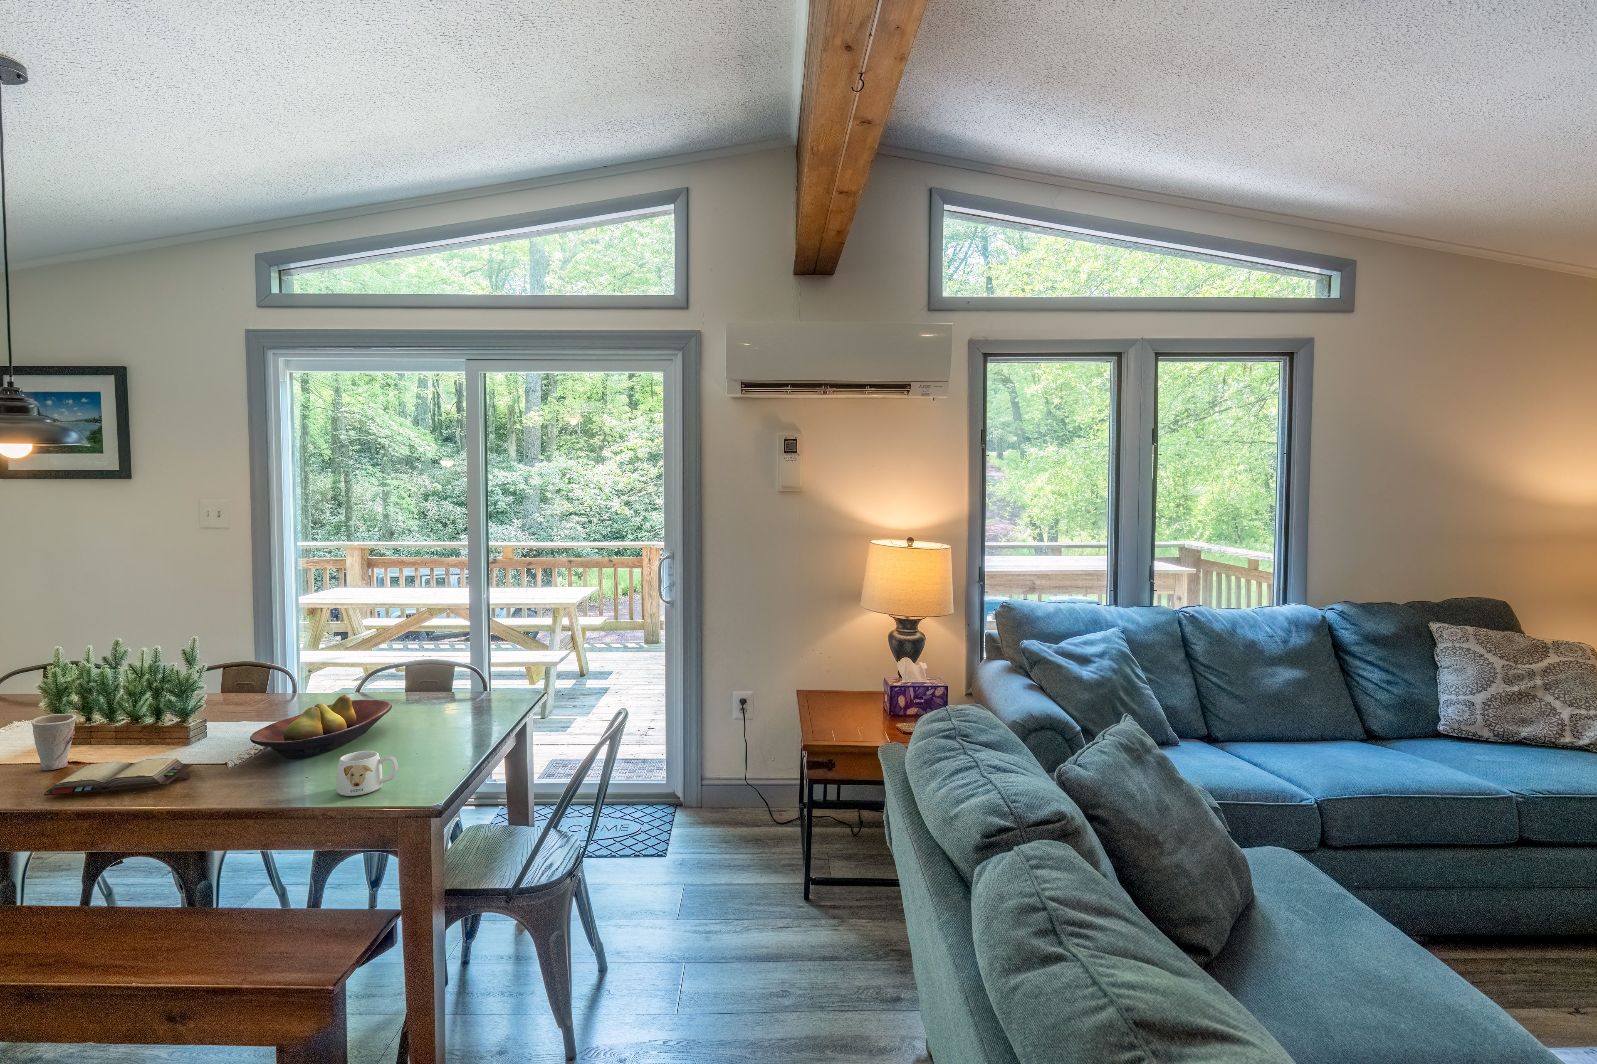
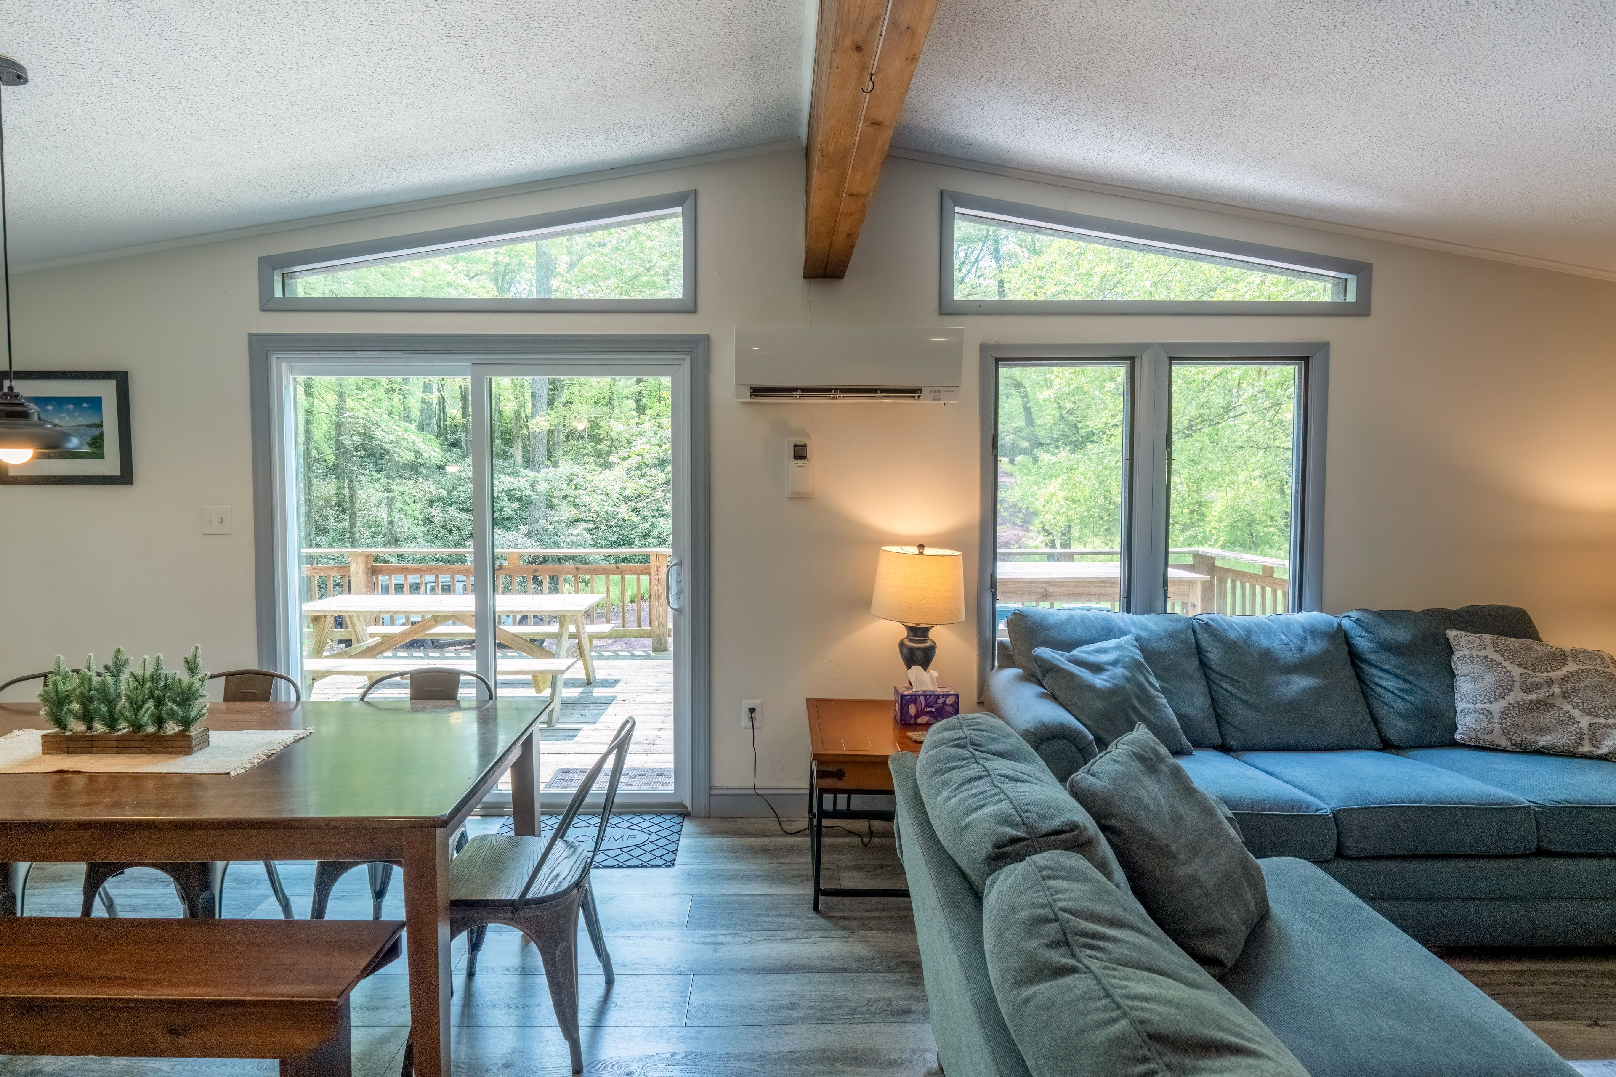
- cup [31,714,77,771]
- mug [336,750,399,797]
- hardback book [44,758,192,796]
- fruit bowl [250,695,392,760]
